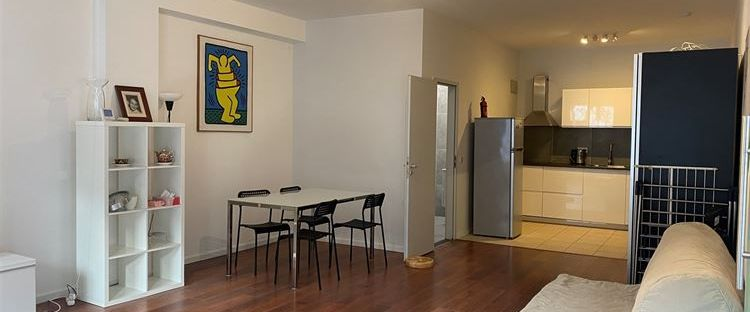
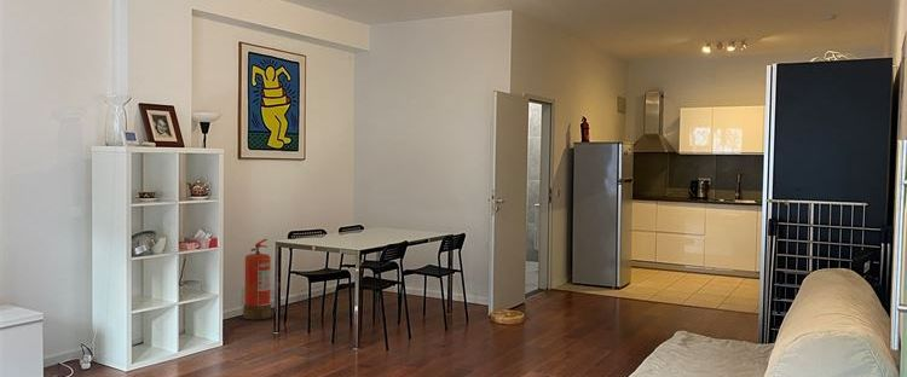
+ fire extinguisher [242,238,272,321]
